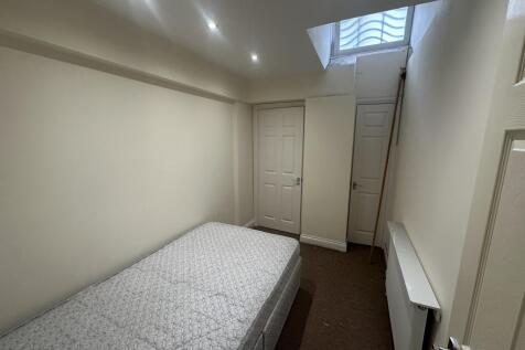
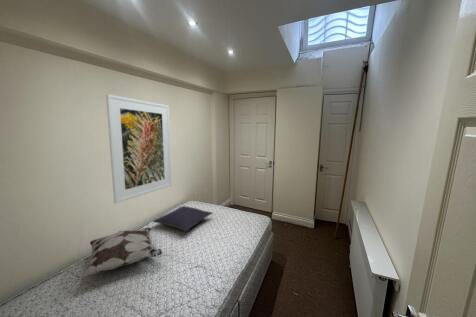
+ decorative pillow [80,227,163,278]
+ pillow [152,205,214,232]
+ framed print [105,93,173,205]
